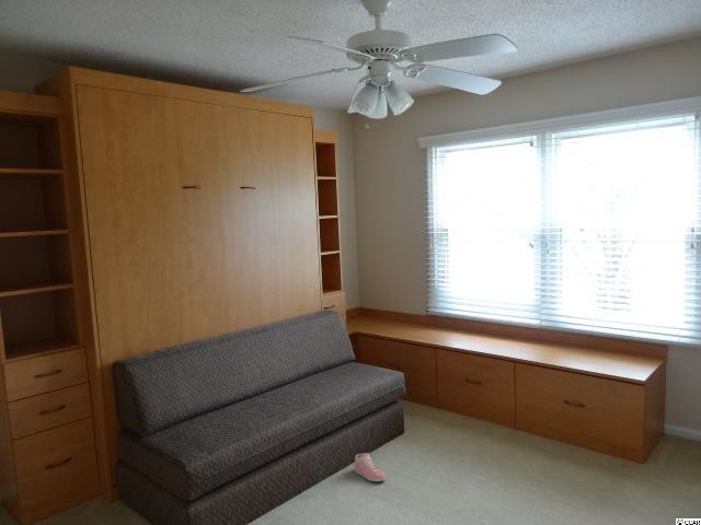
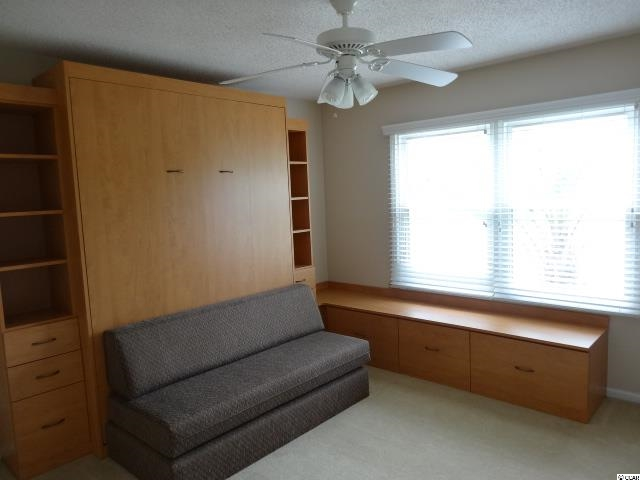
- sneaker [354,452,387,482]
